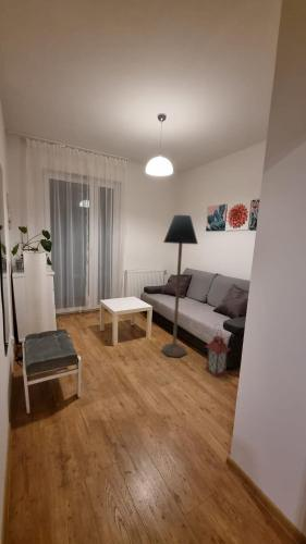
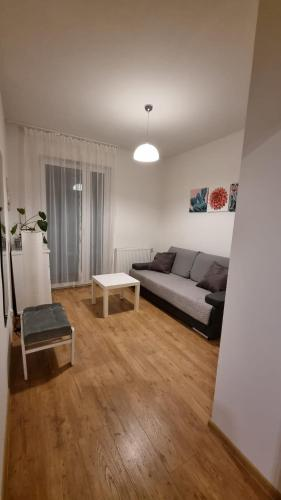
- floor lamp [160,214,199,358]
- lantern [204,330,232,379]
